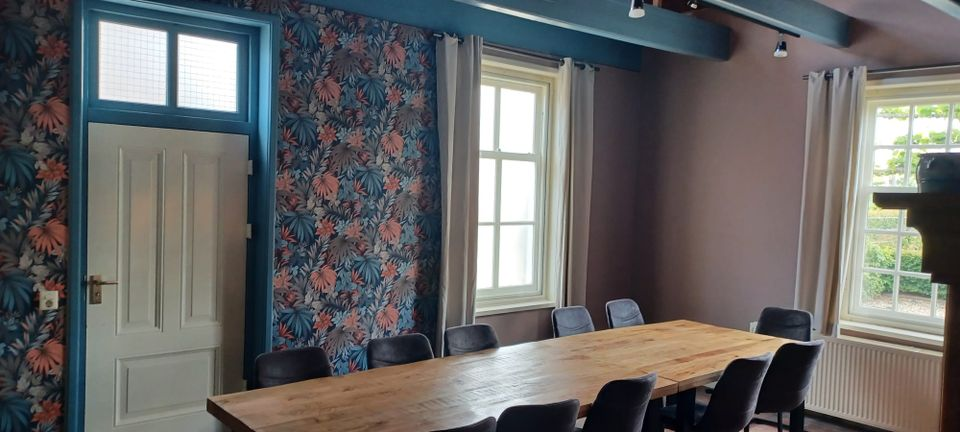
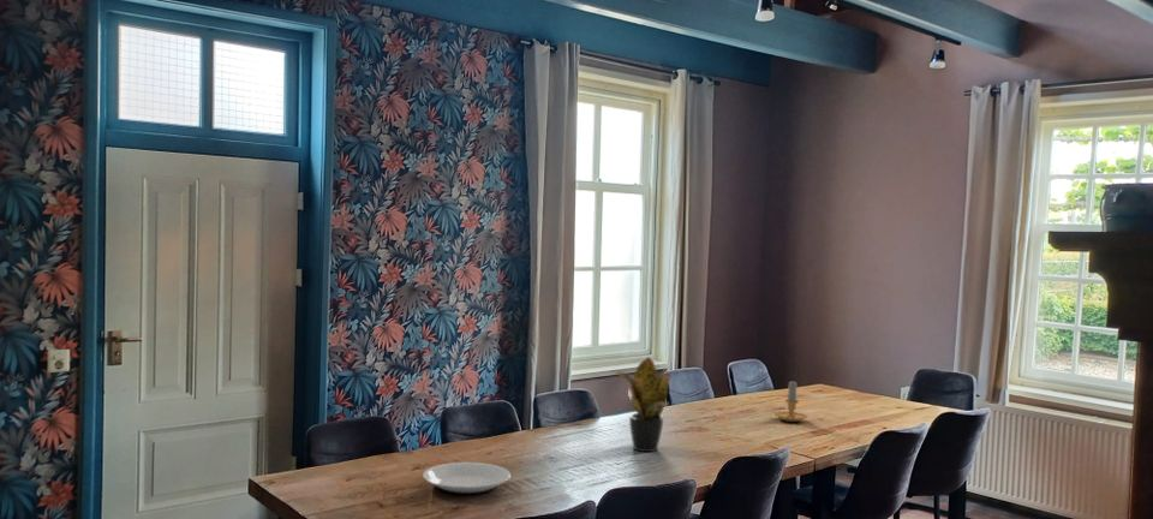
+ plate [422,461,512,496]
+ candle [773,381,808,423]
+ potted plant [614,356,671,453]
